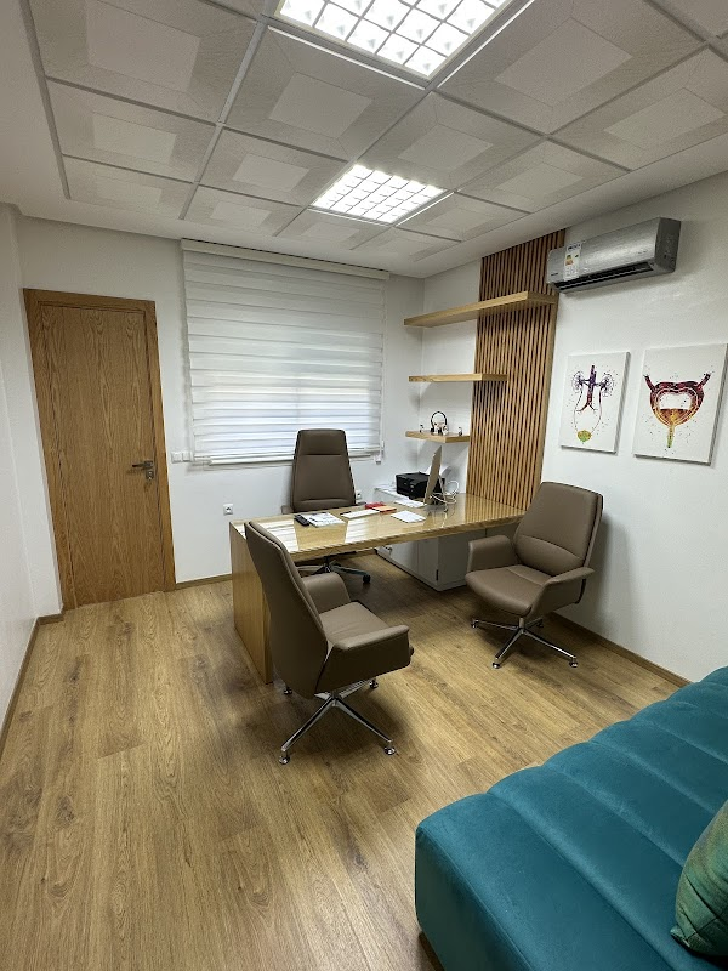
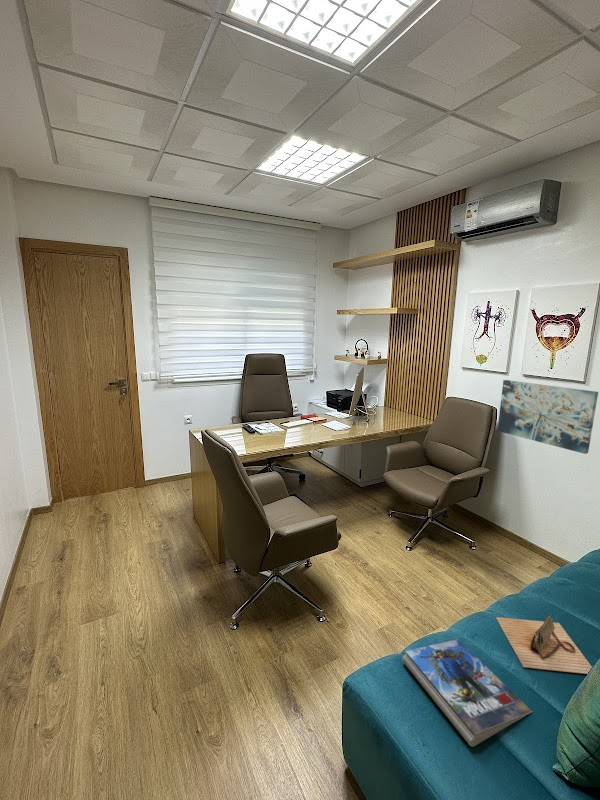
+ handbag [495,615,593,675]
+ wall art [497,379,599,455]
+ magazine [401,638,533,748]
